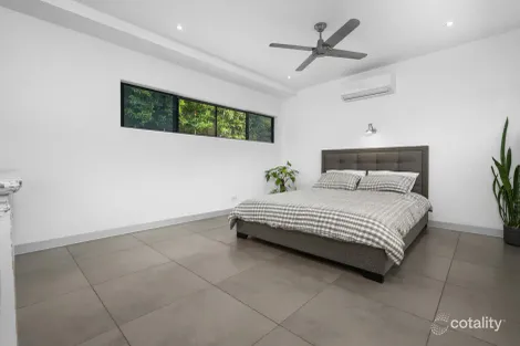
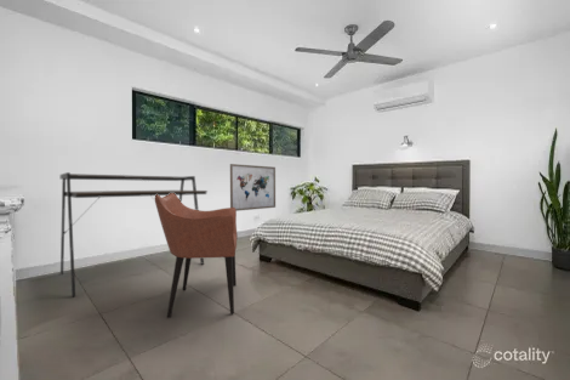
+ armchair [154,193,239,318]
+ desk [58,171,209,297]
+ wall art [229,163,277,212]
